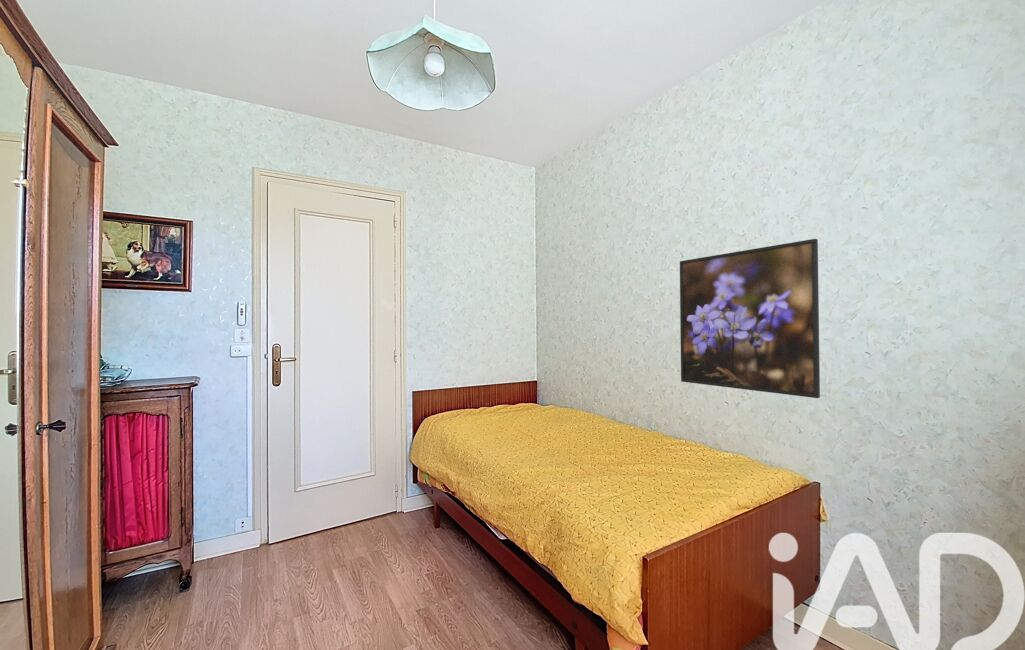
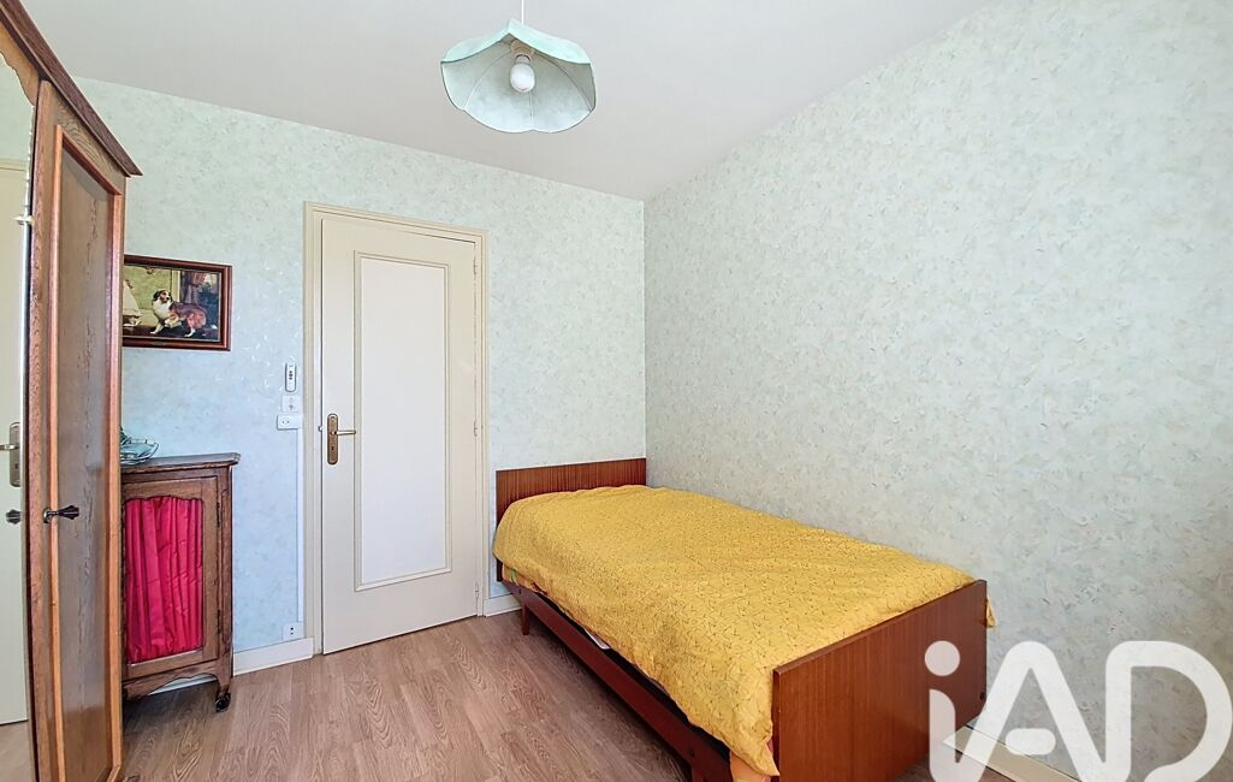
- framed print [679,238,821,399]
